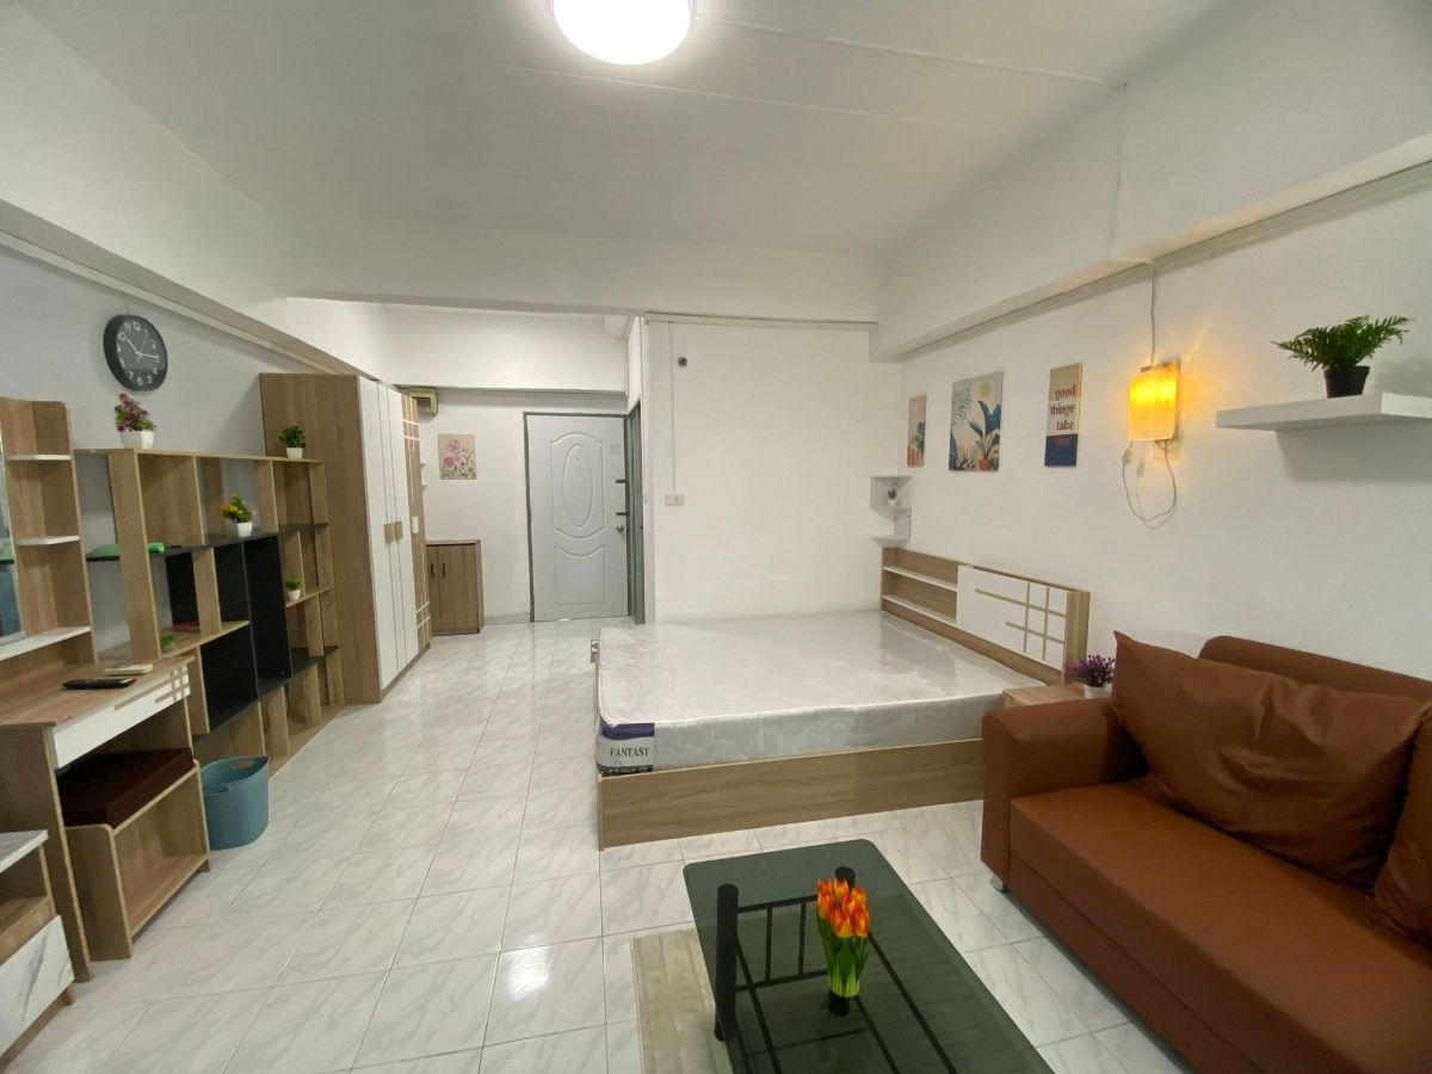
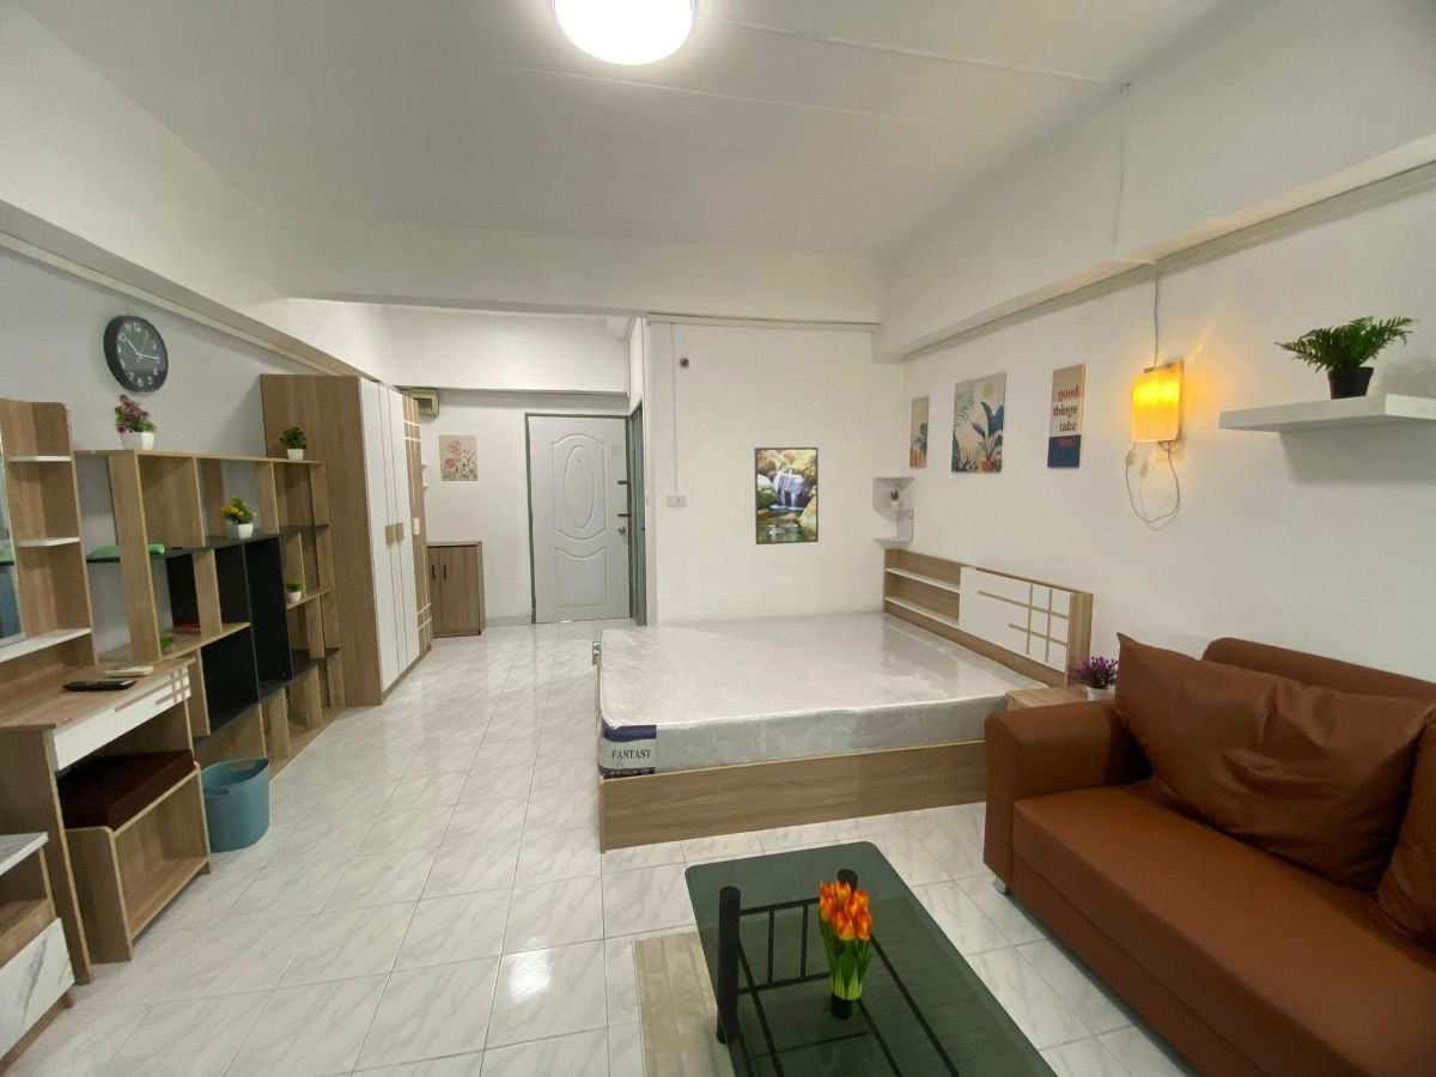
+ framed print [754,446,820,546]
